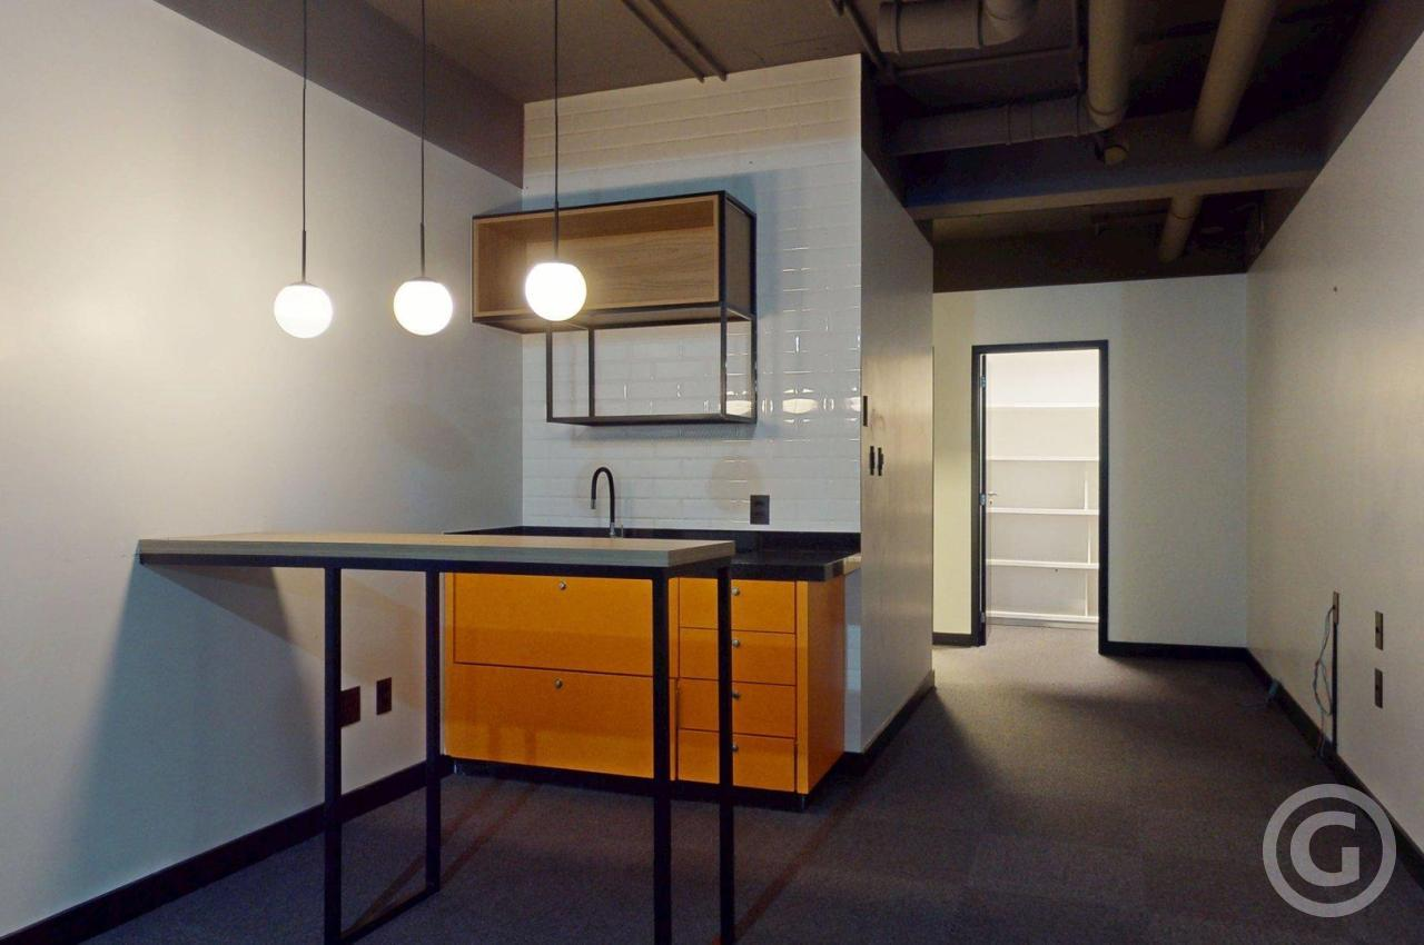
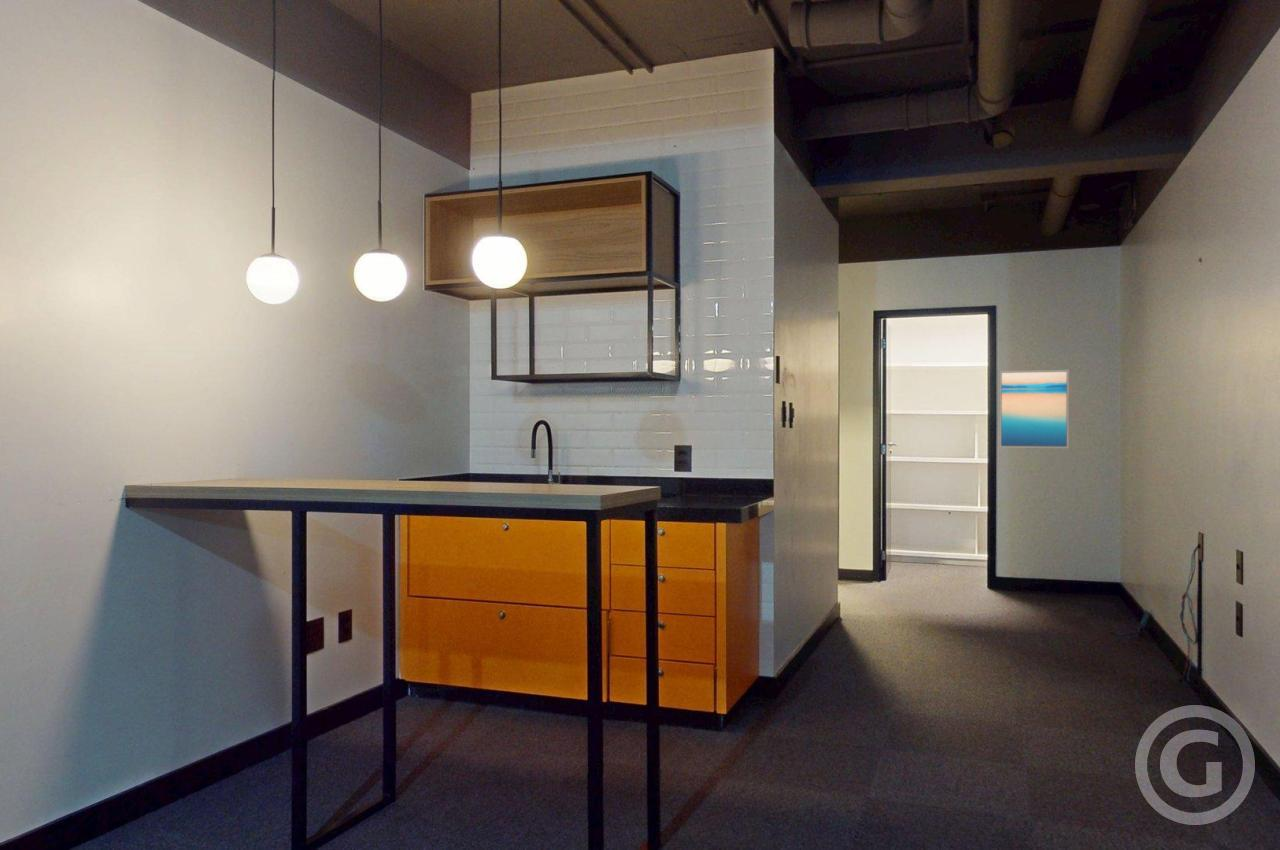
+ wall art [999,369,1070,449]
